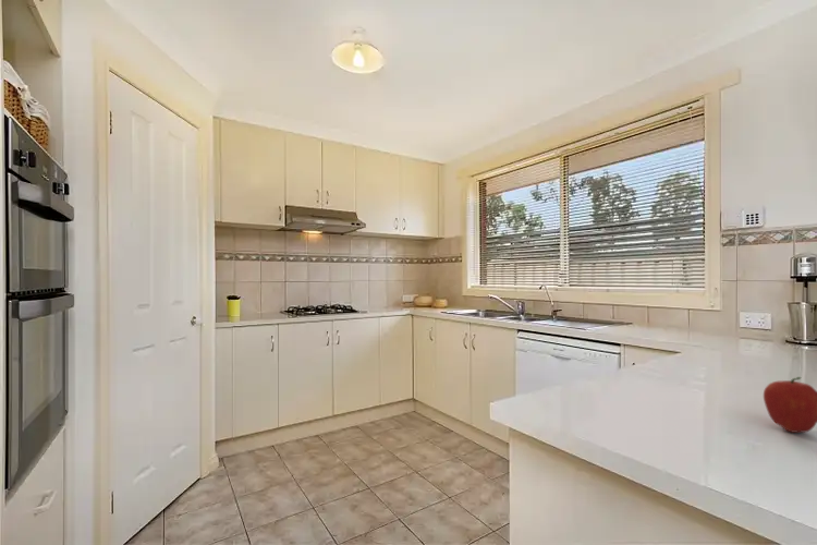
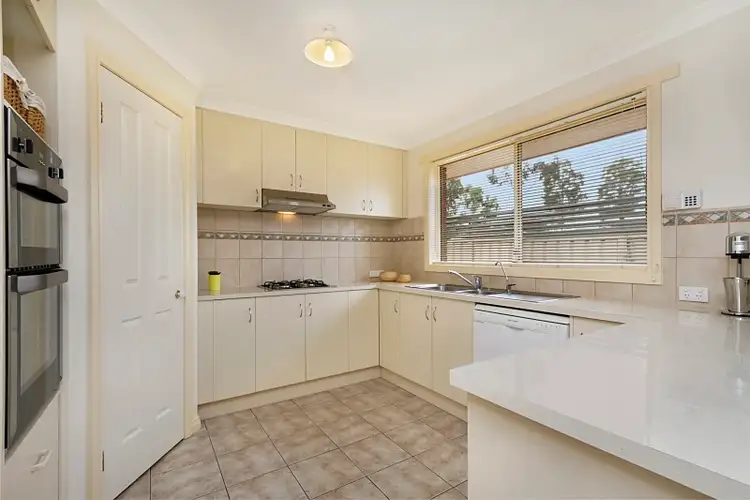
- fruit [763,376,817,434]
